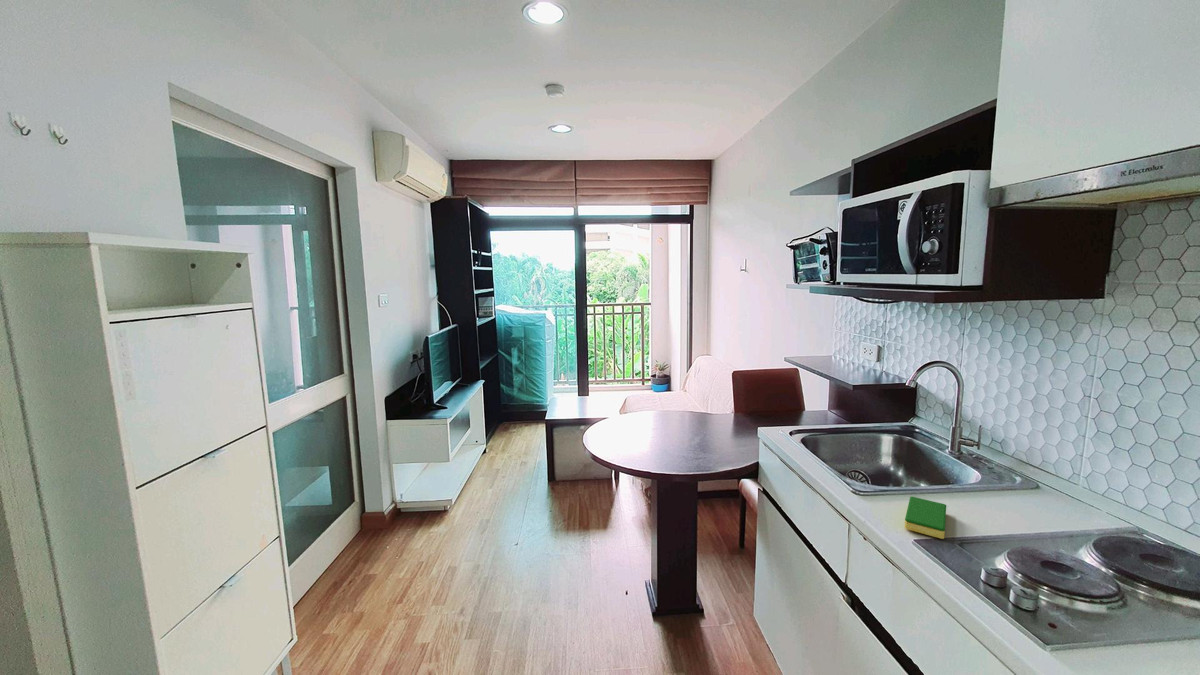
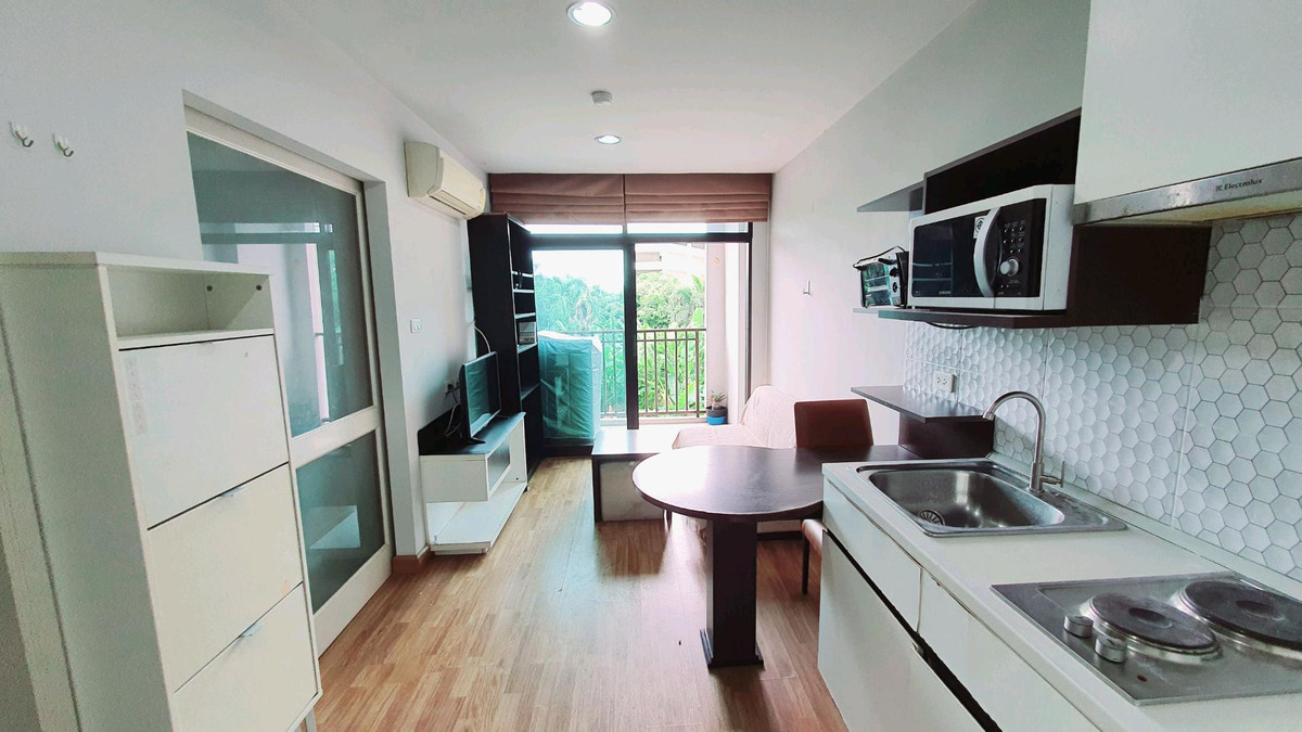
- dish sponge [904,496,947,540]
